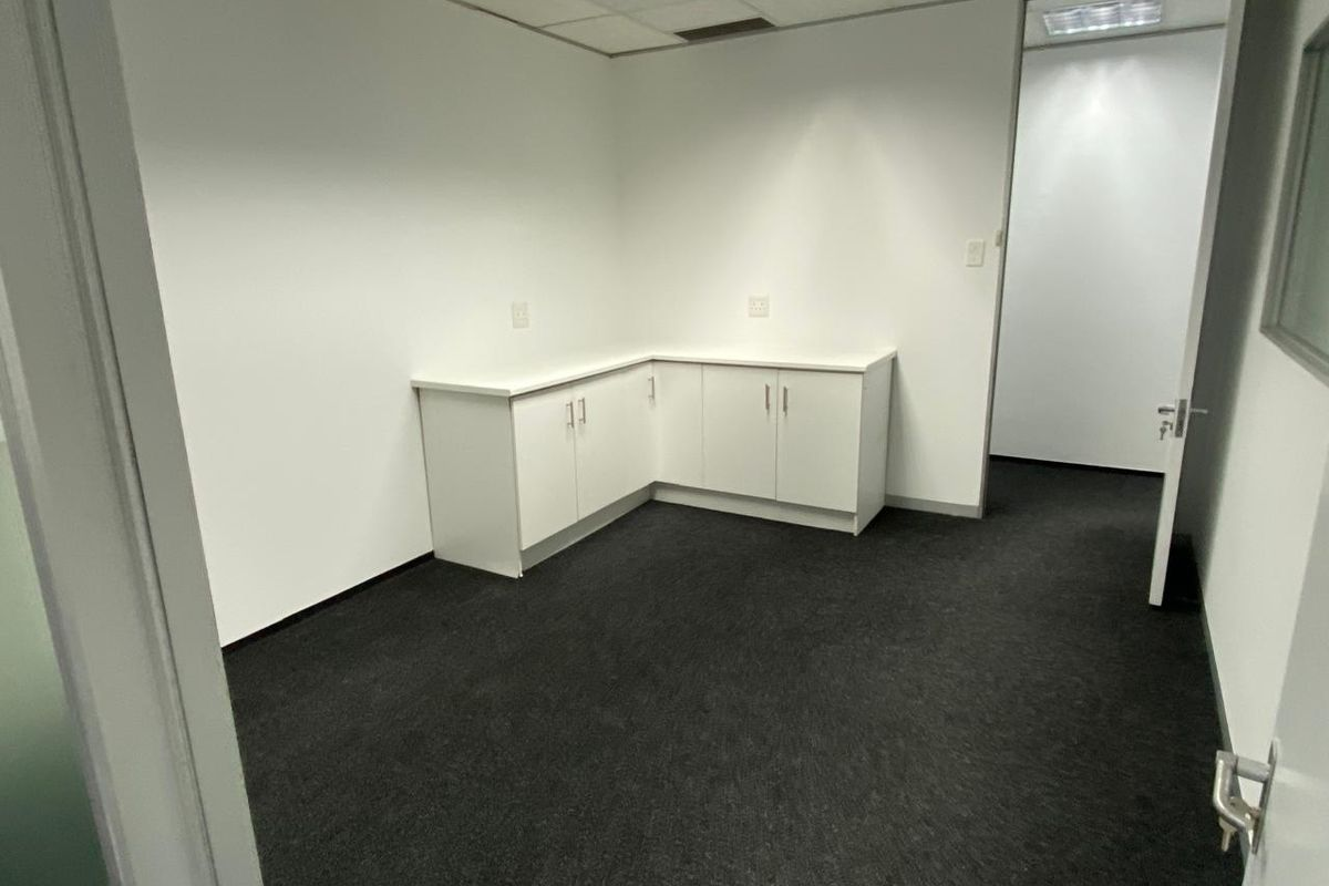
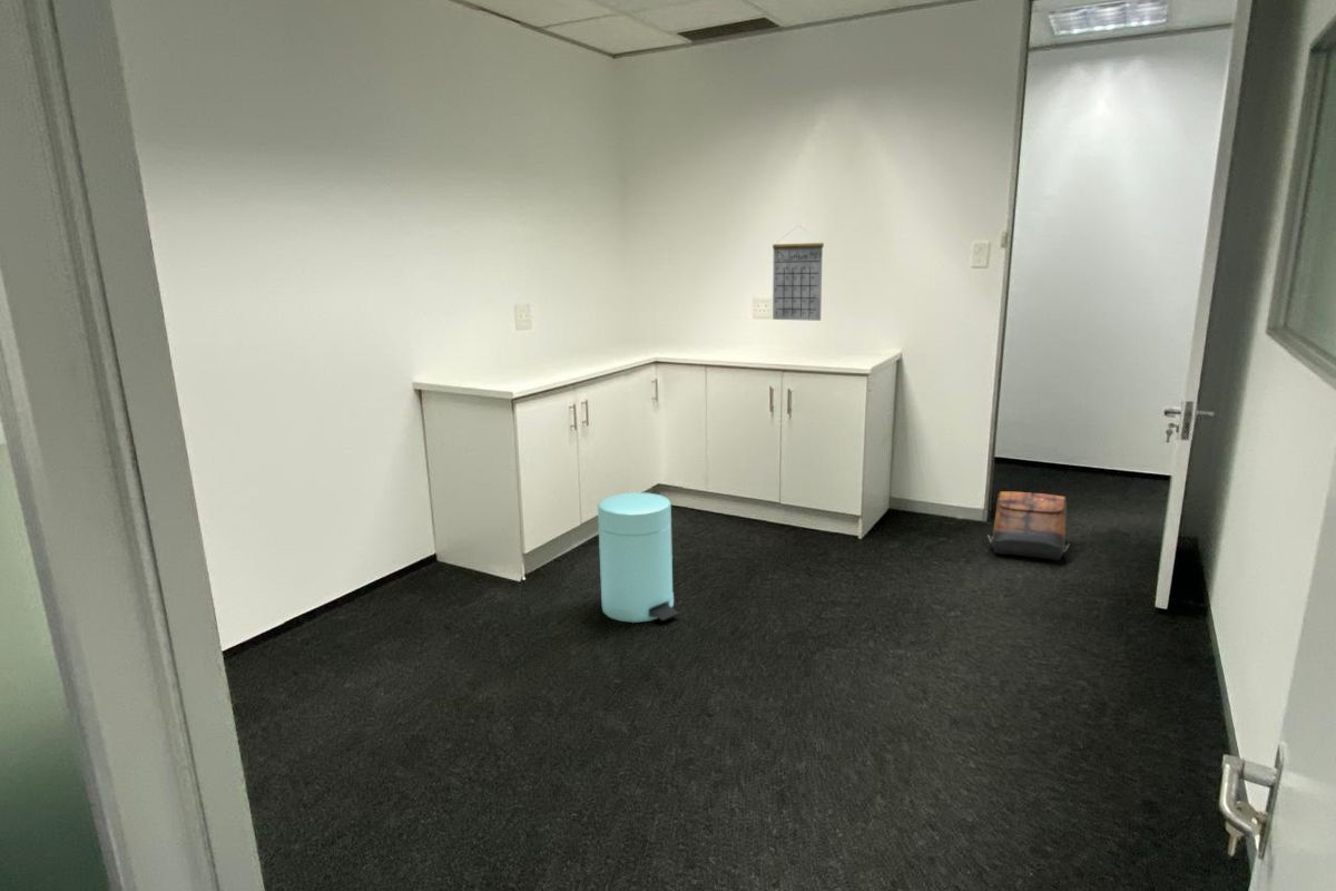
+ calendar [772,226,825,322]
+ backpack [986,491,1070,561]
+ trash can [597,491,680,624]
